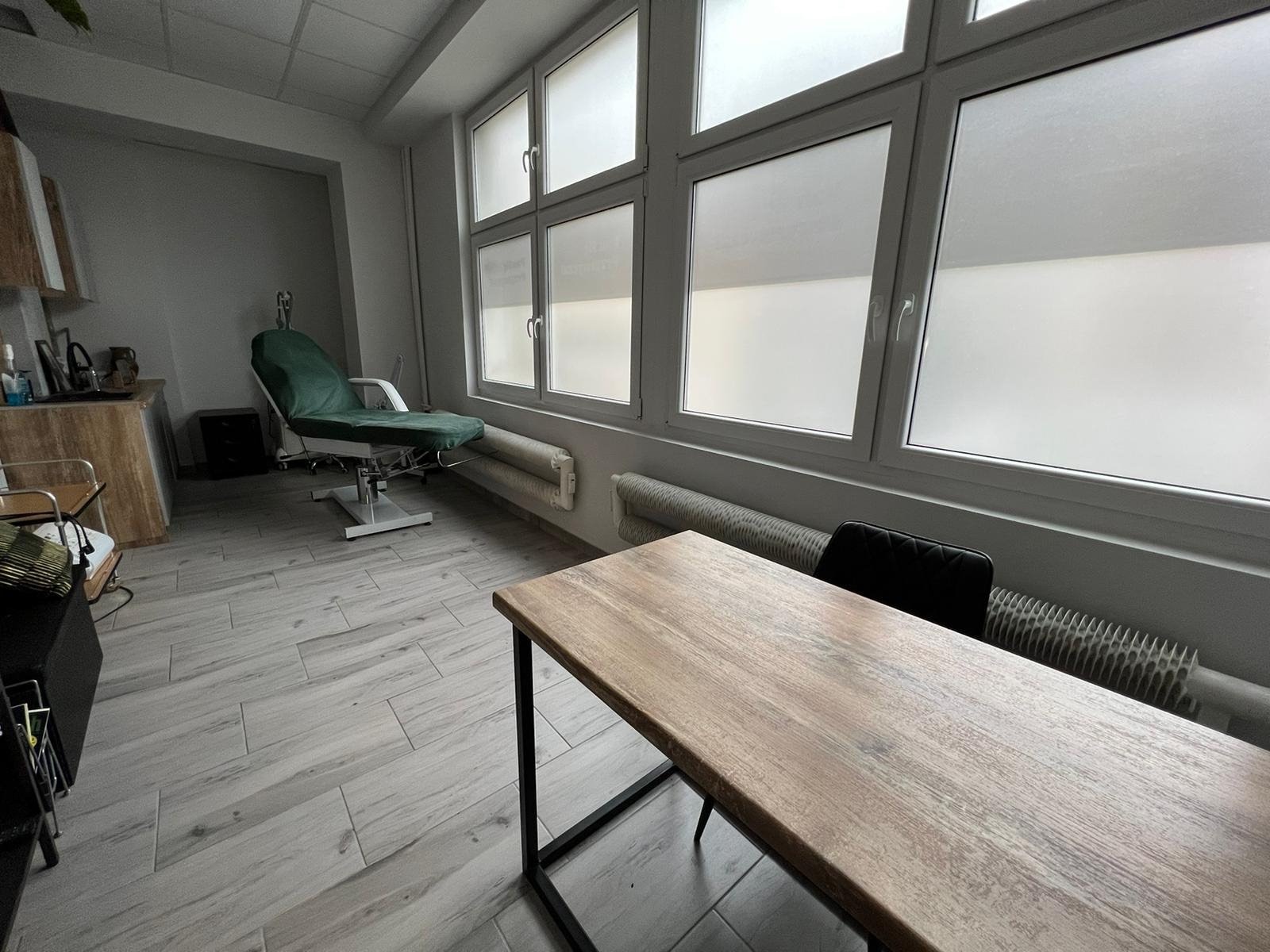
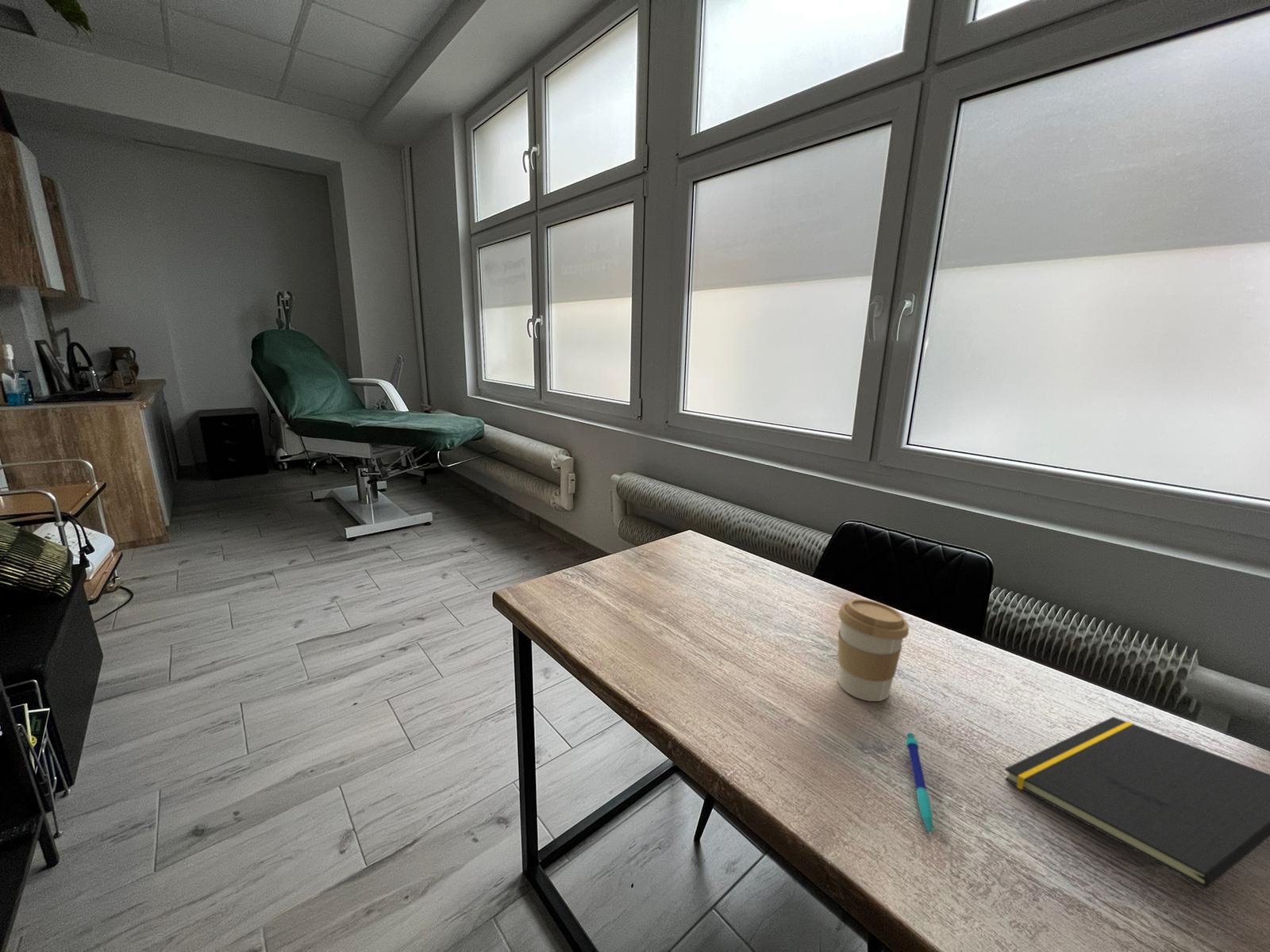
+ pen [905,732,933,837]
+ notepad [1004,716,1270,889]
+ coffee cup [837,598,910,702]
